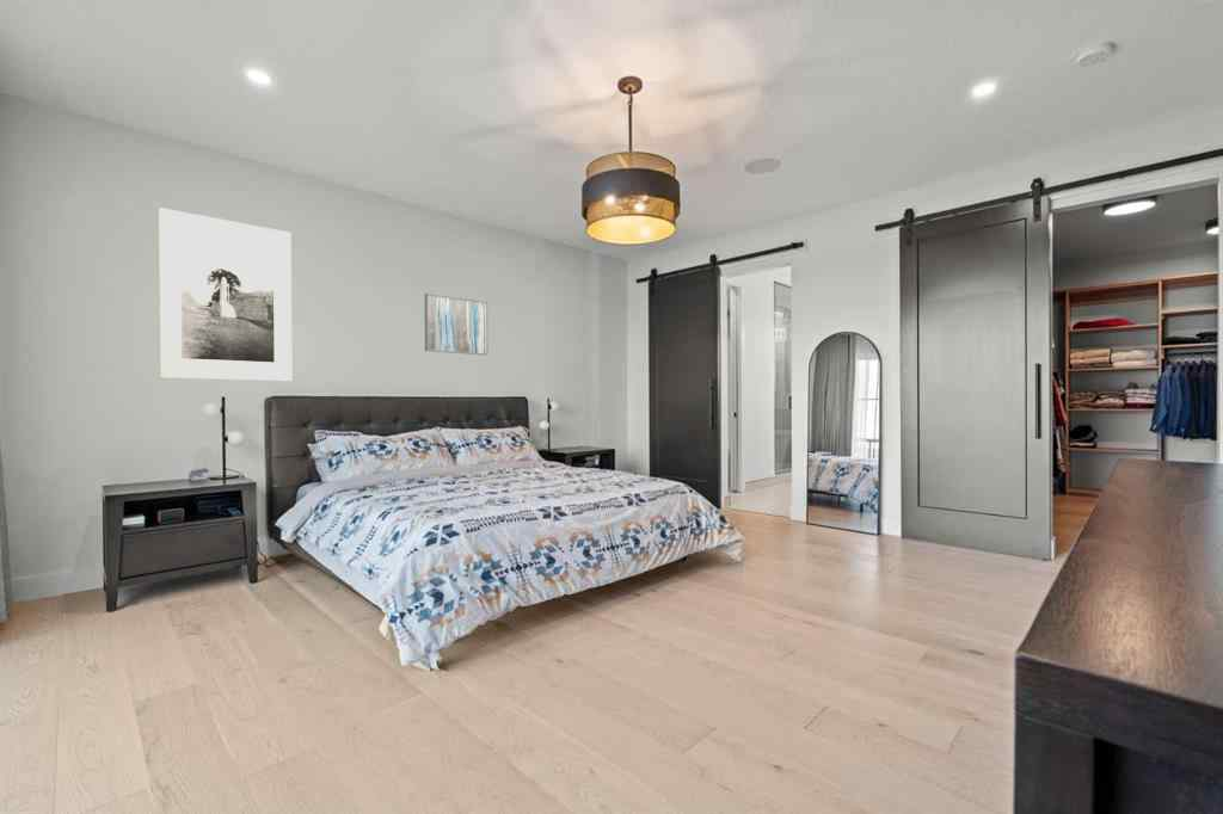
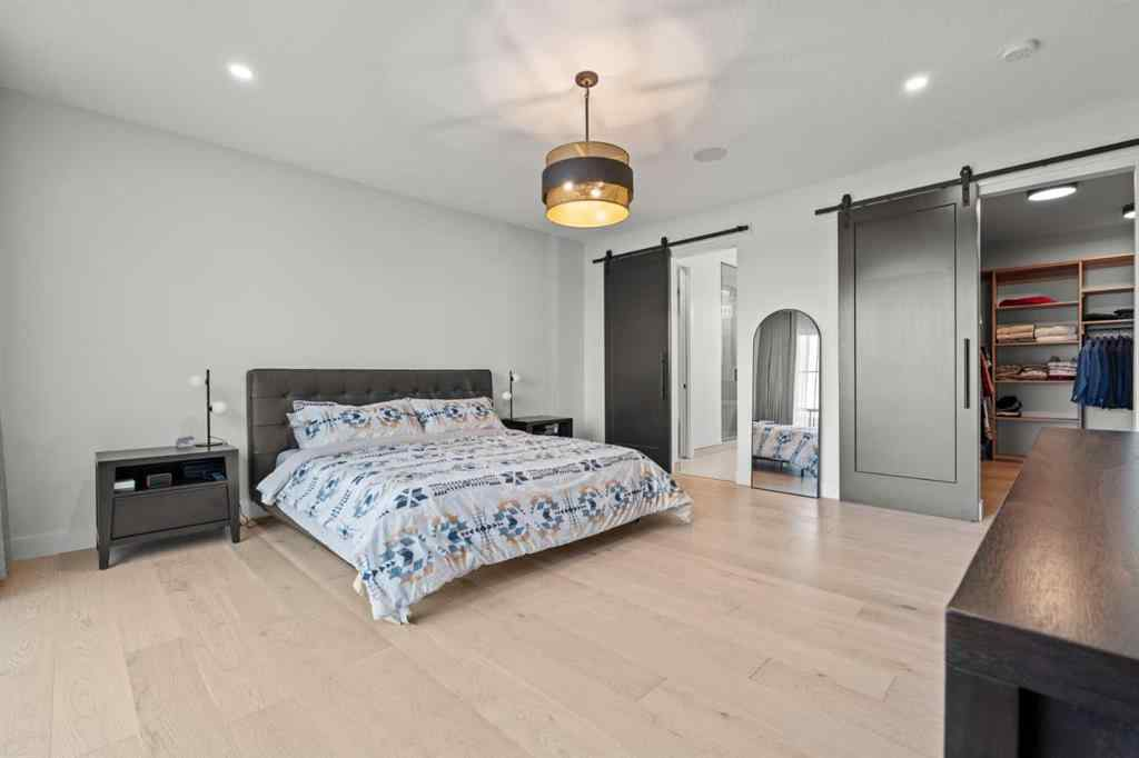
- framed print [158,206,293,383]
- wall art [424,292,490,357]
